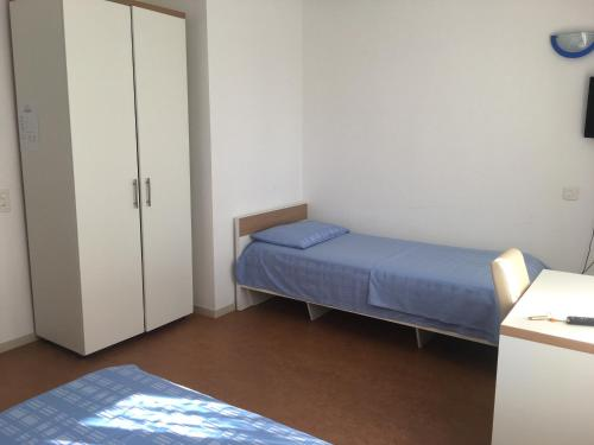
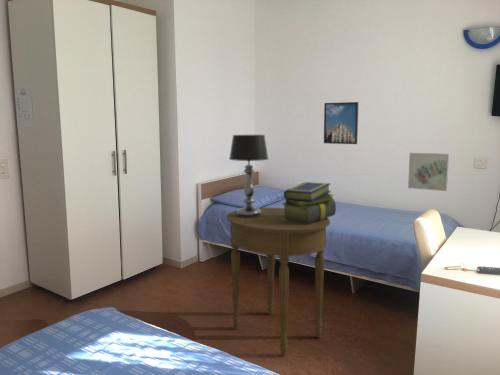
+ stack of books [281,181,337,224]
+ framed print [323,101,360,145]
+ table lamp [228,134,269,217]
+ wall art [407,152,450,192]
+ side table [226,207,331,356]
